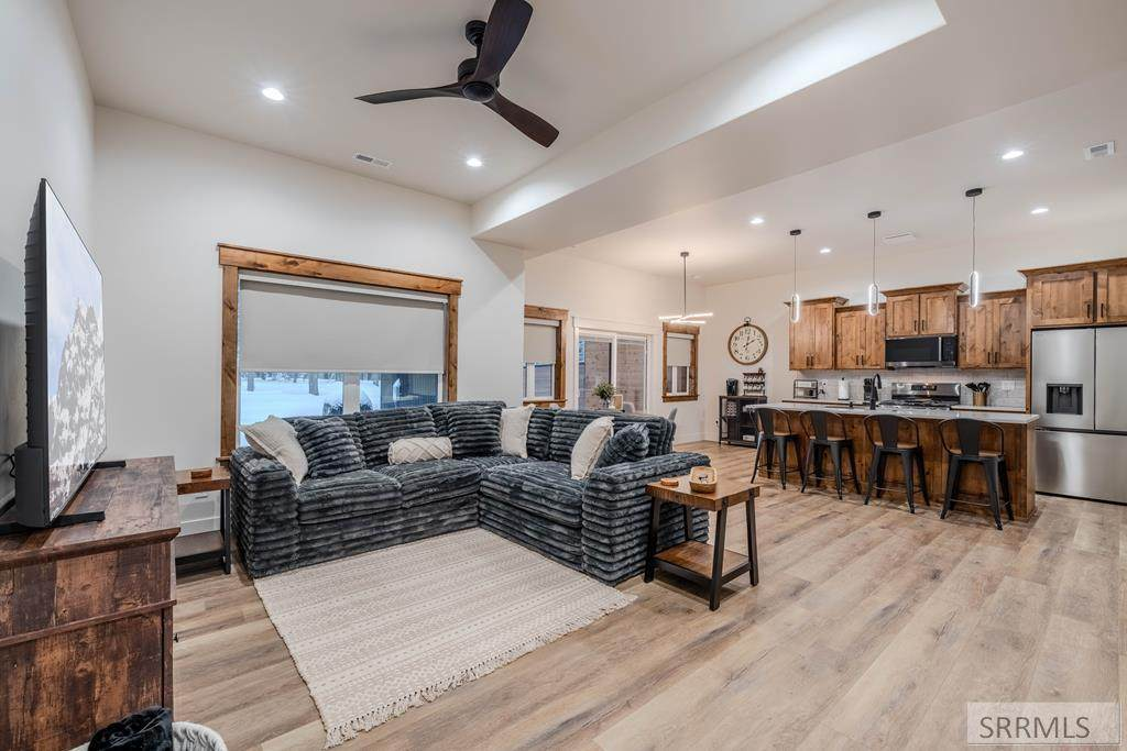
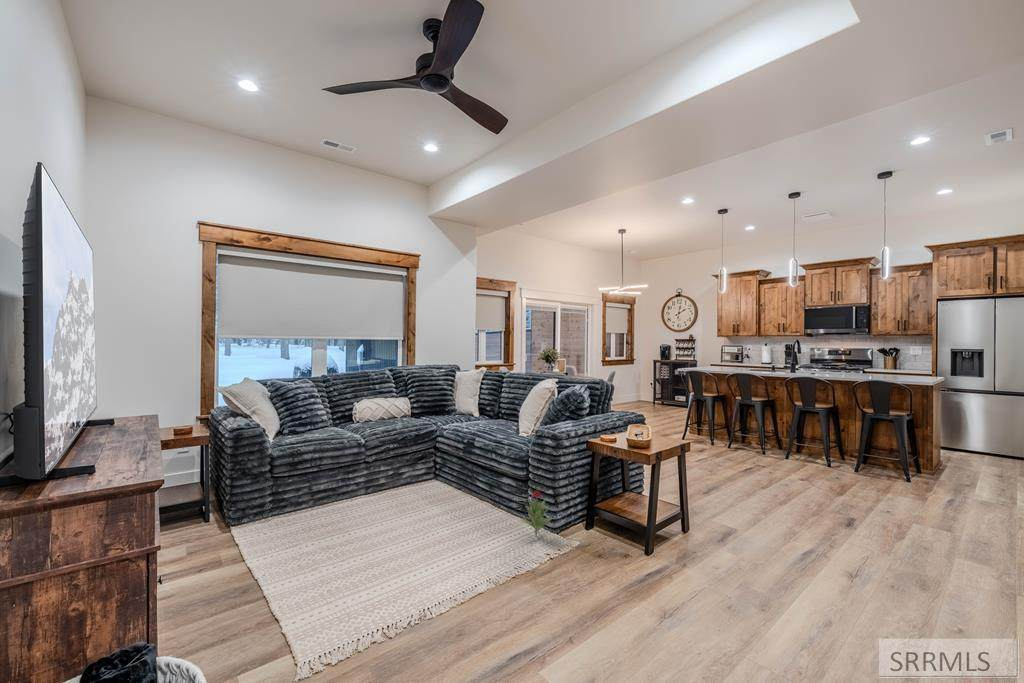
+ decorative plant [520,490,553,537]
